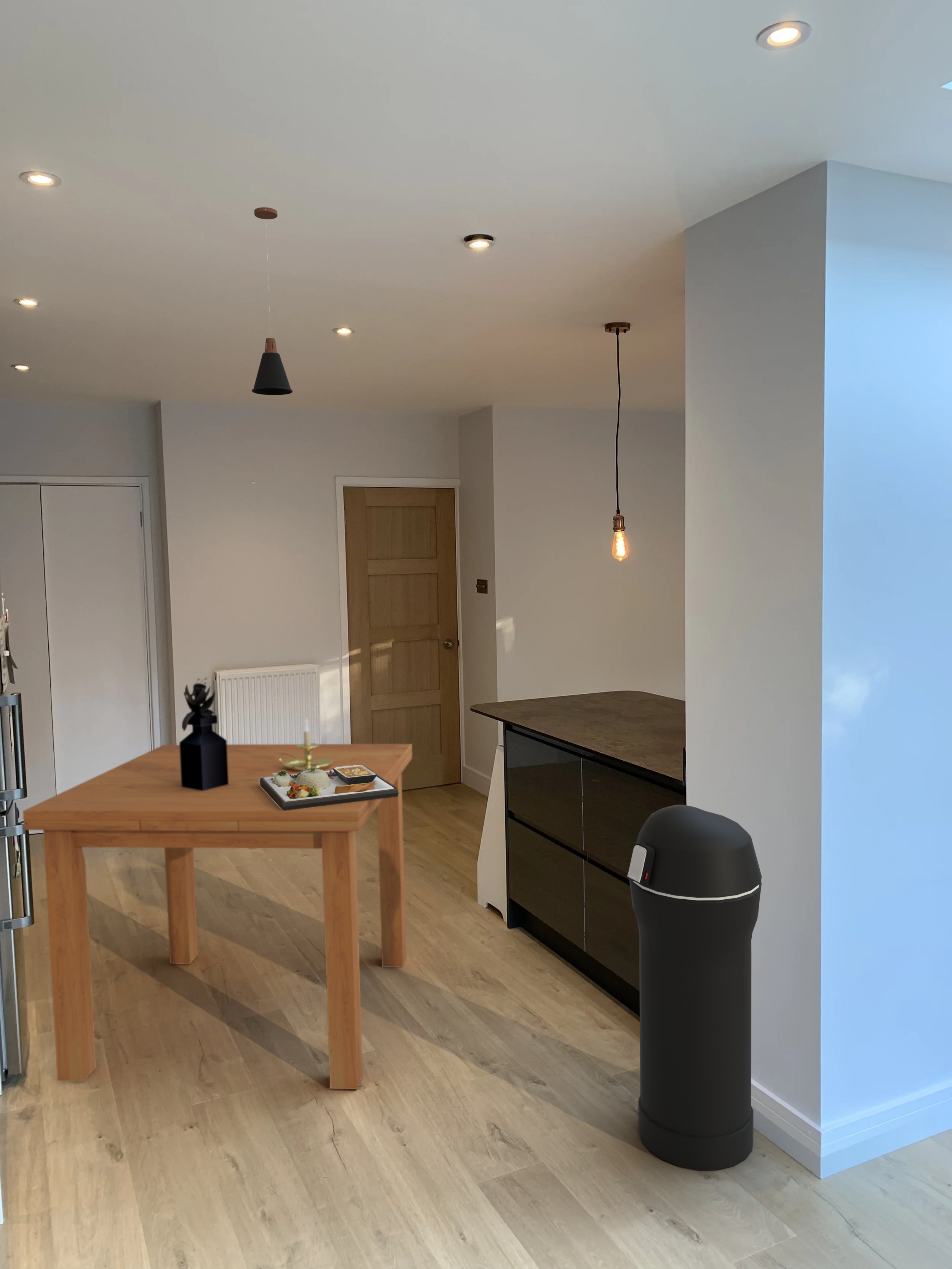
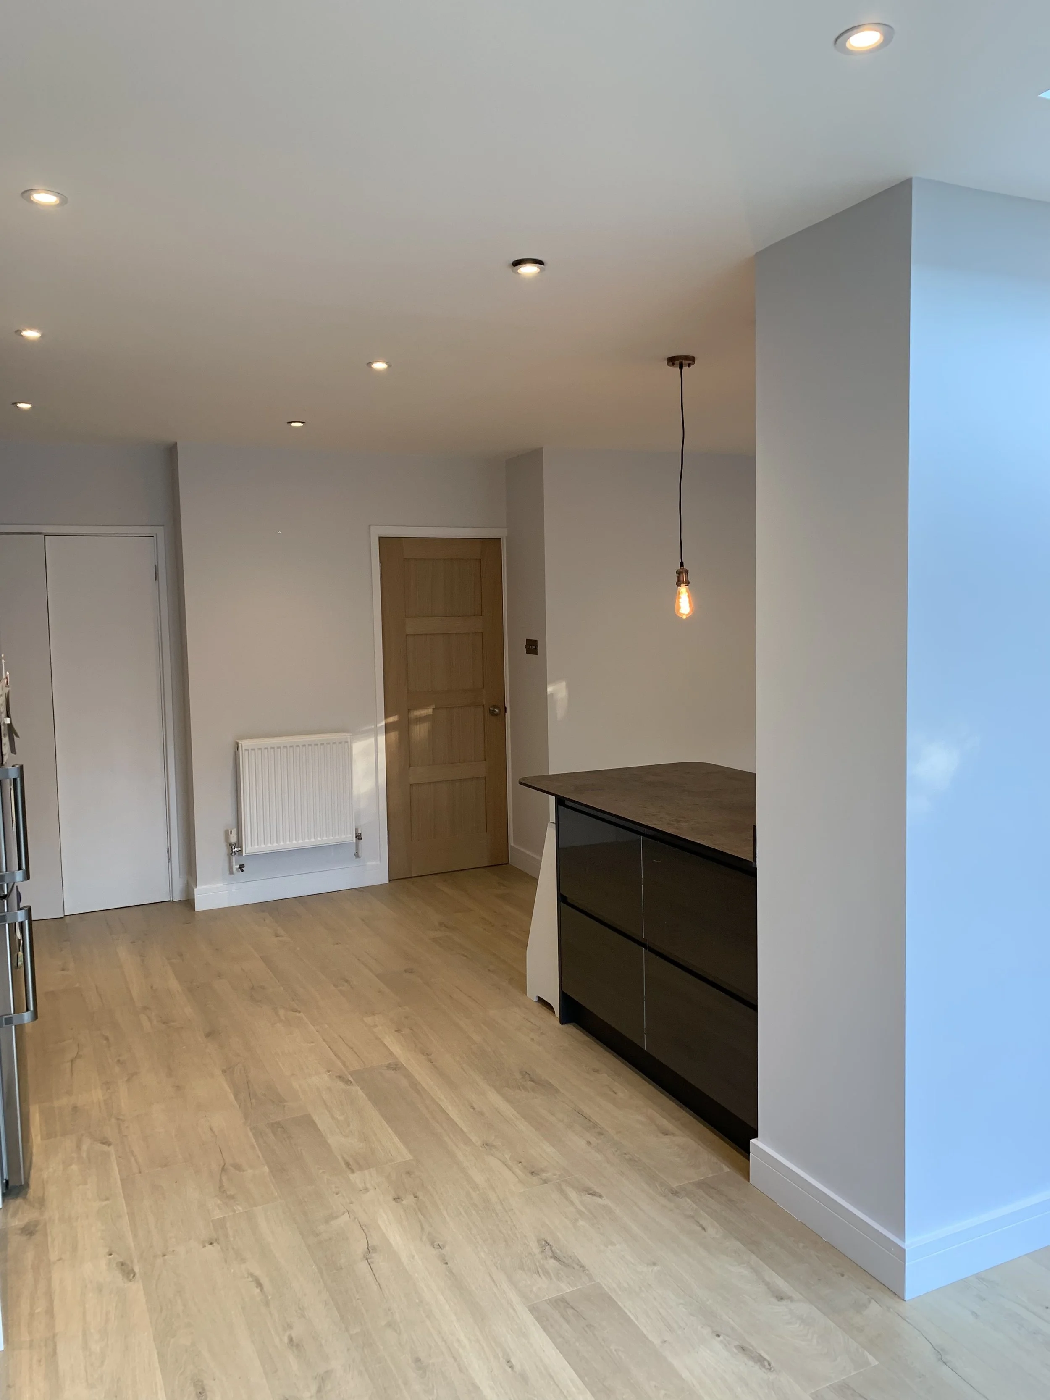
- pendant lamp [252,207,293,396]
- vase [179,677,228,791]
- dining table [22,743,413,1090]
- trash can [627,804,762,1170]
- candle holder [276,718,333,772]
- food plate [259,765,399,811]
